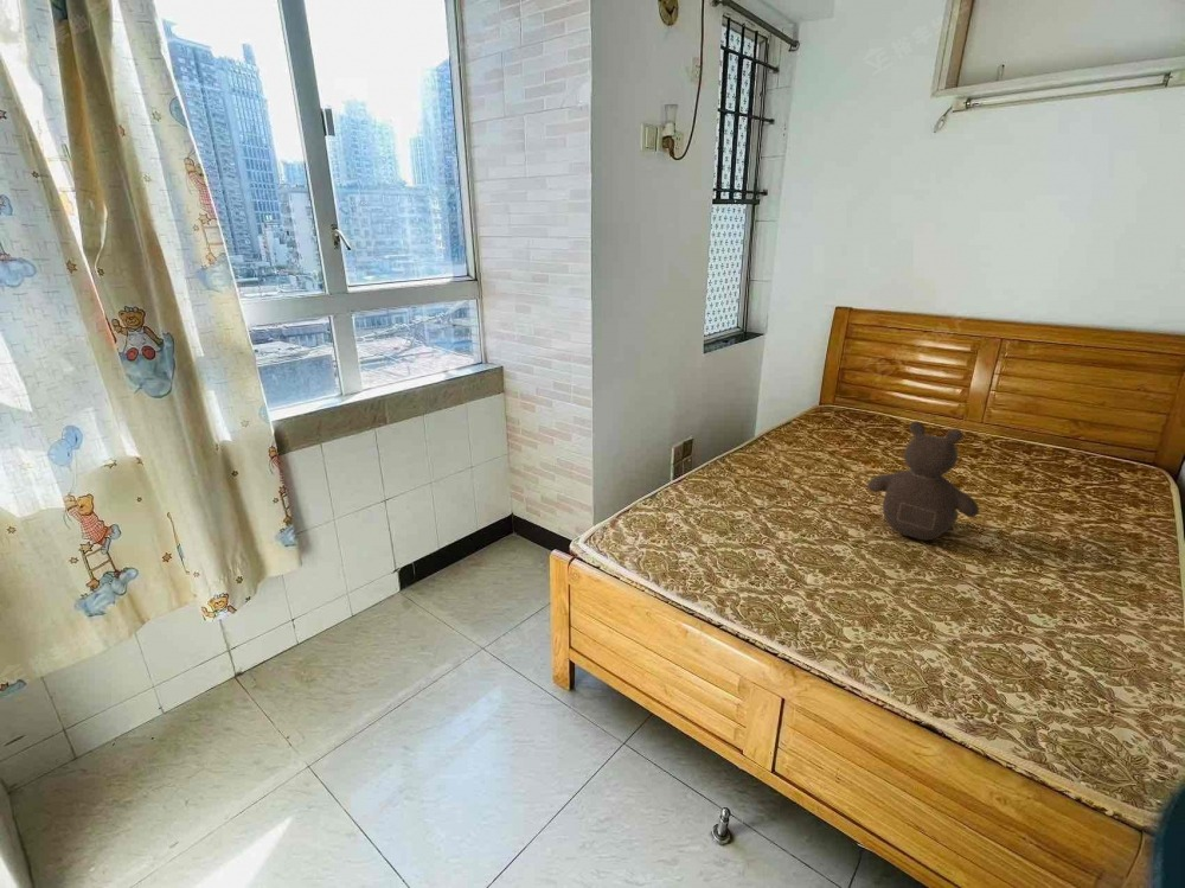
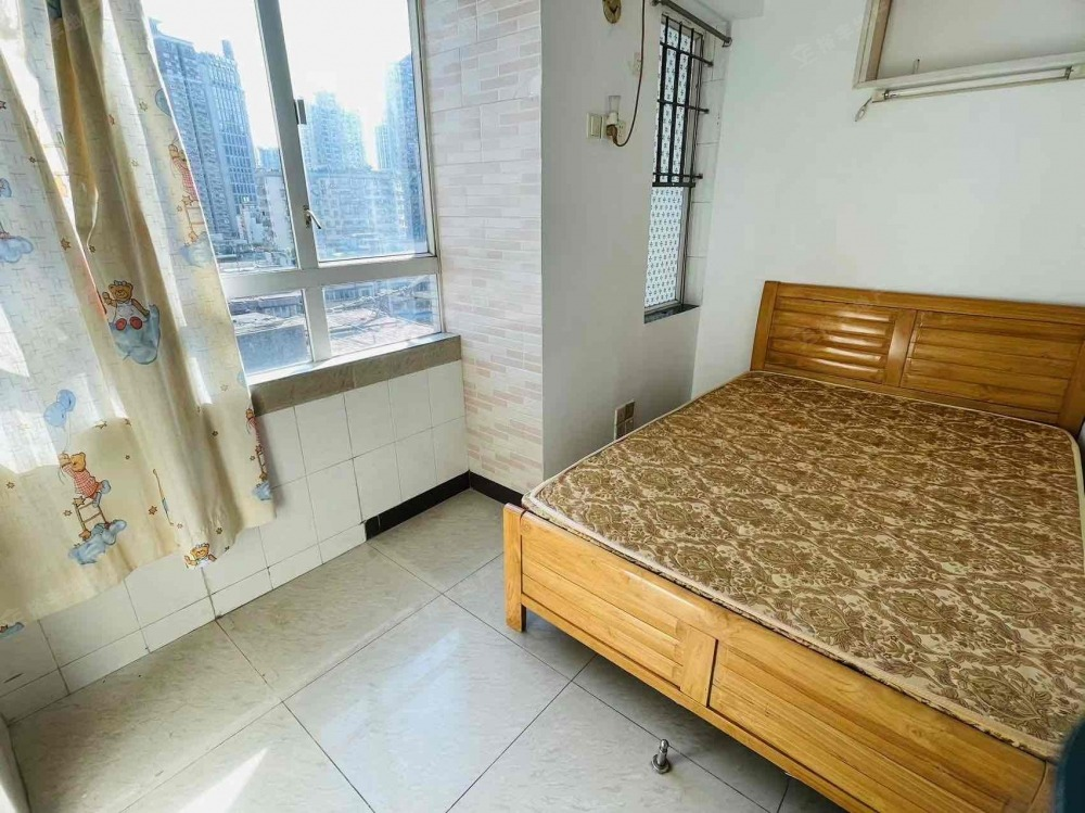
- teddy bear [866,421,980,541]
